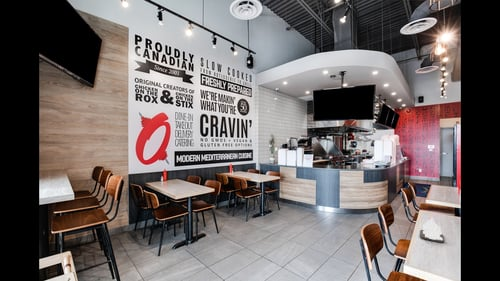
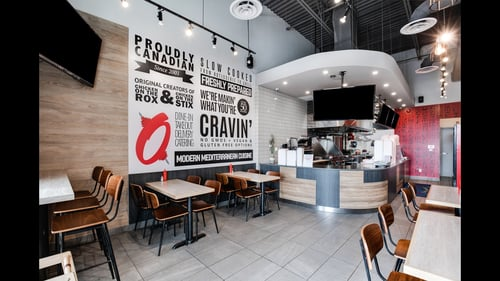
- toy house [419,217,445,243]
